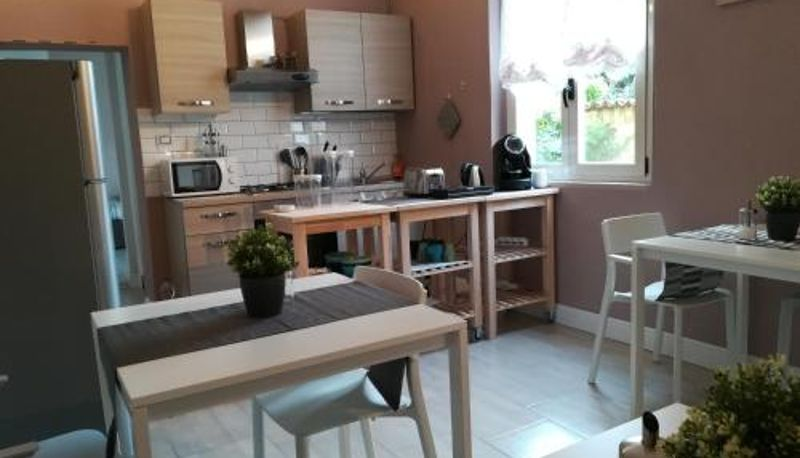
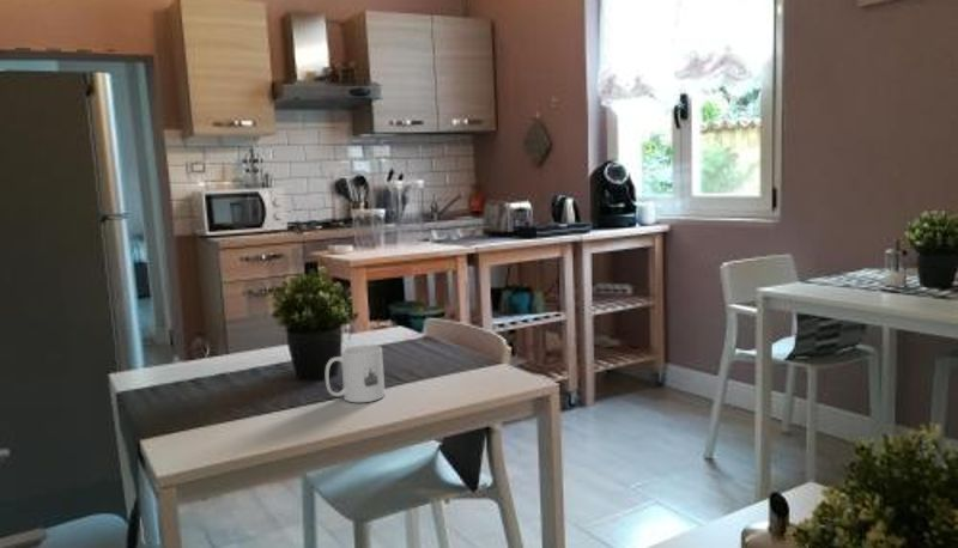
+ mug [325,343,386,403]
